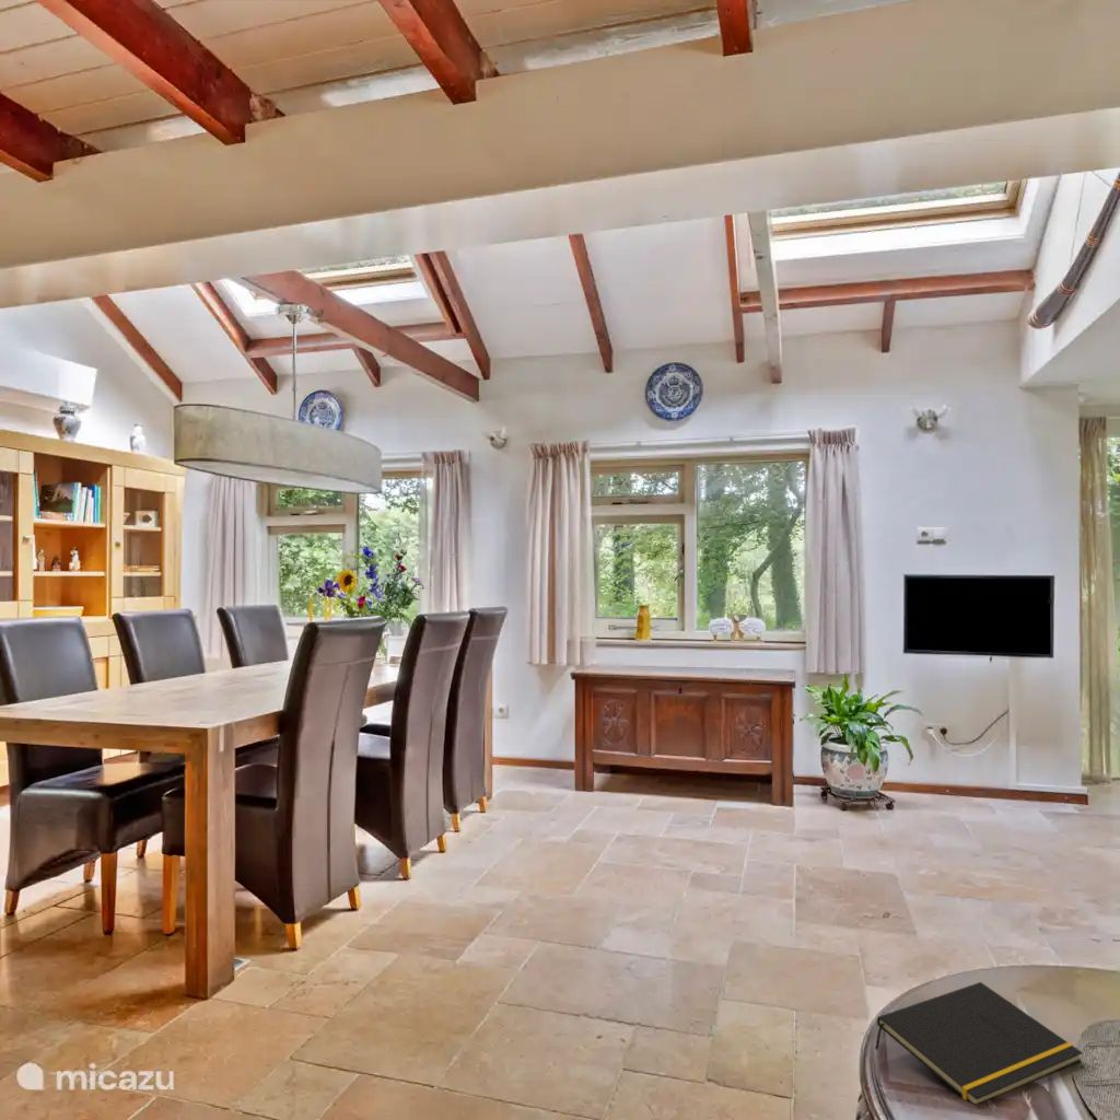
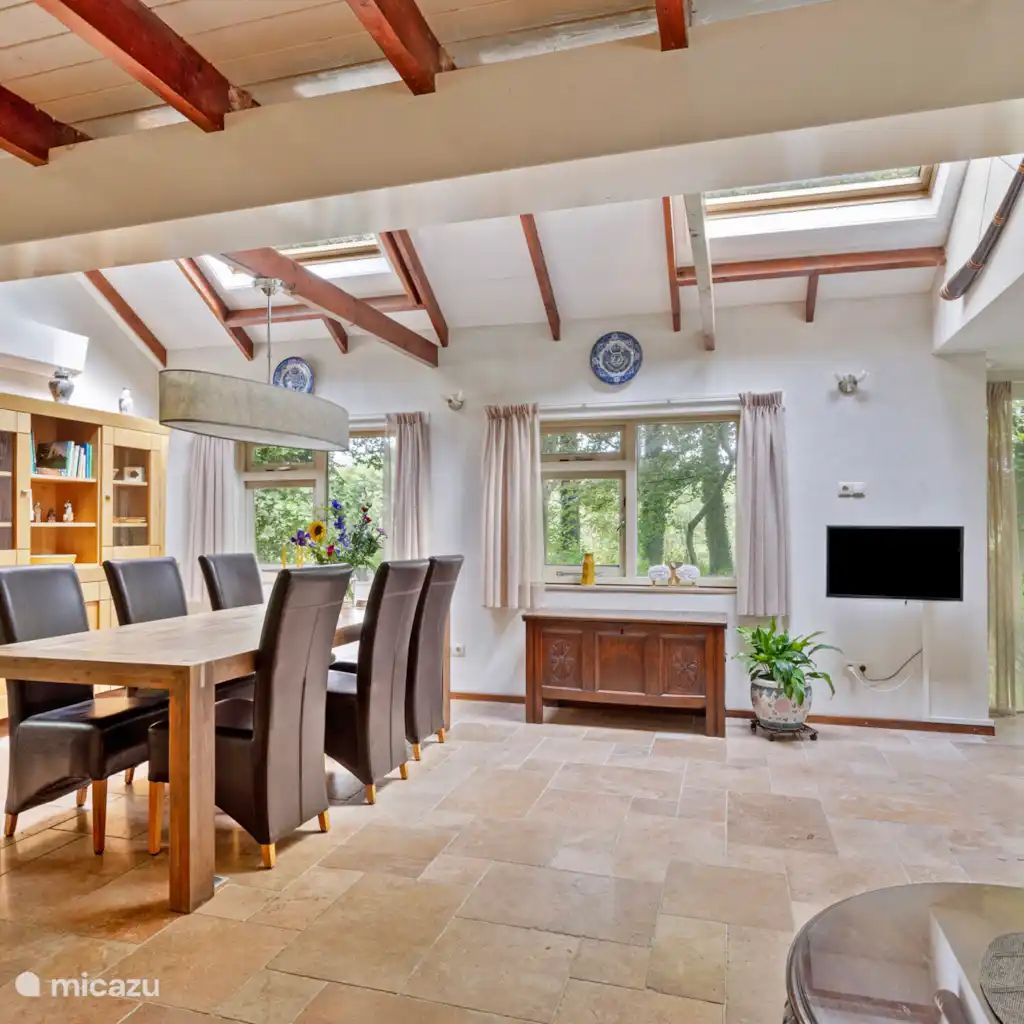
- notepad [874,981,1084,1105]
